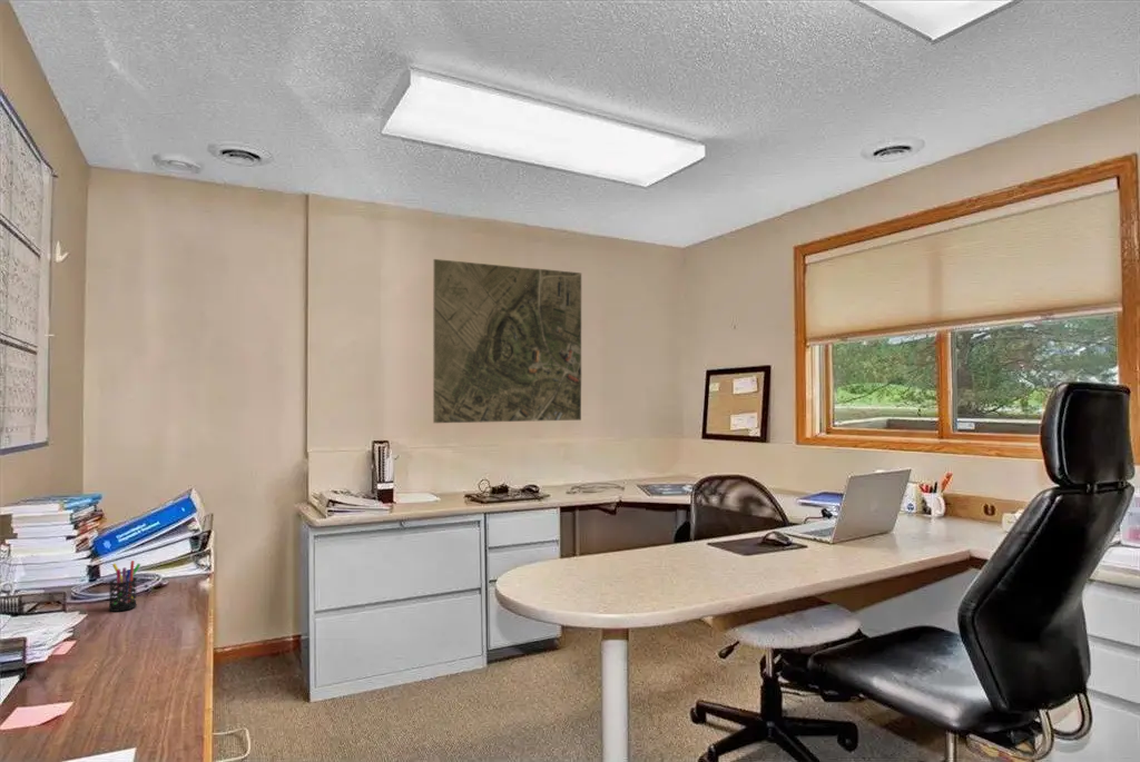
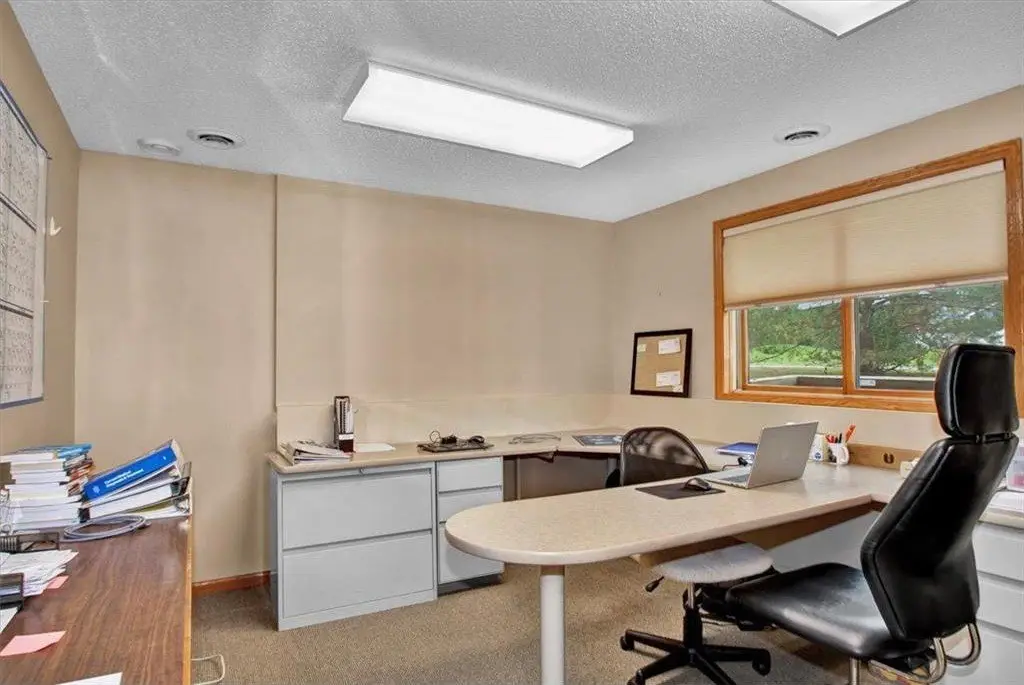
- map [432,258,582,424]
- pen holder [108,560,141,613]
